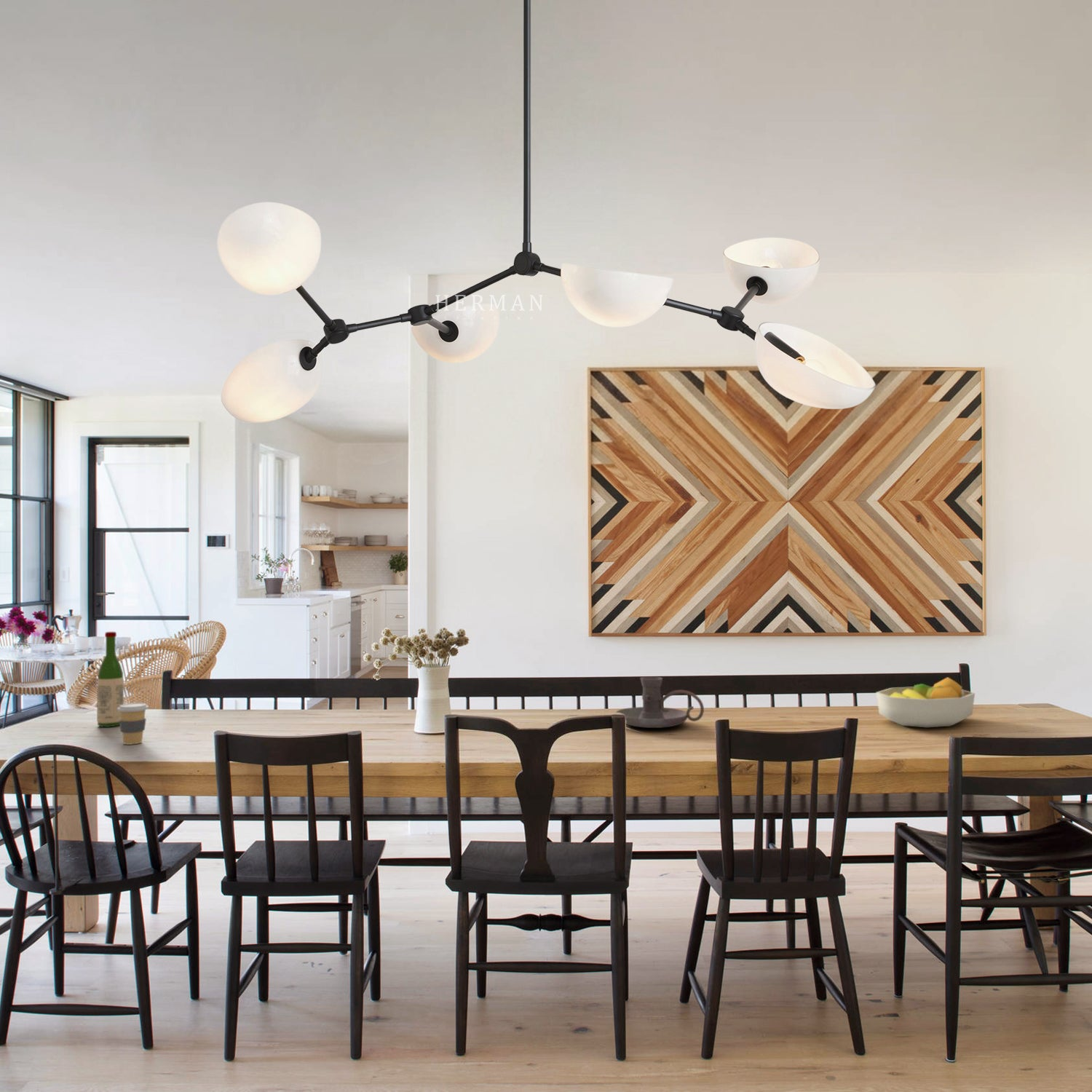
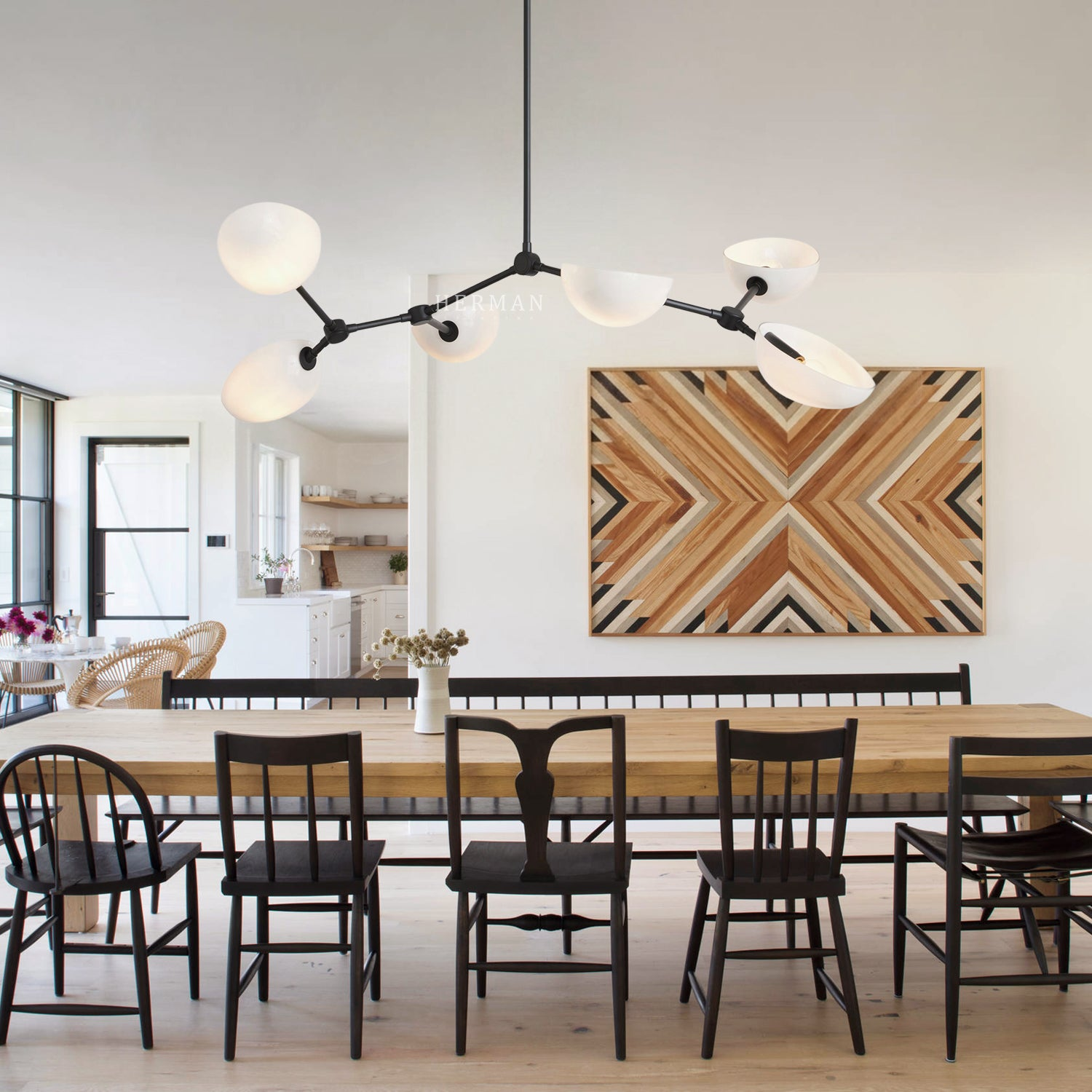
- fruit bowl [875,676,976,728]
- coffee cup [117,703,149,745]
- candle holder [615,676,705,729]
- wine bottle [96,631,124,727]
